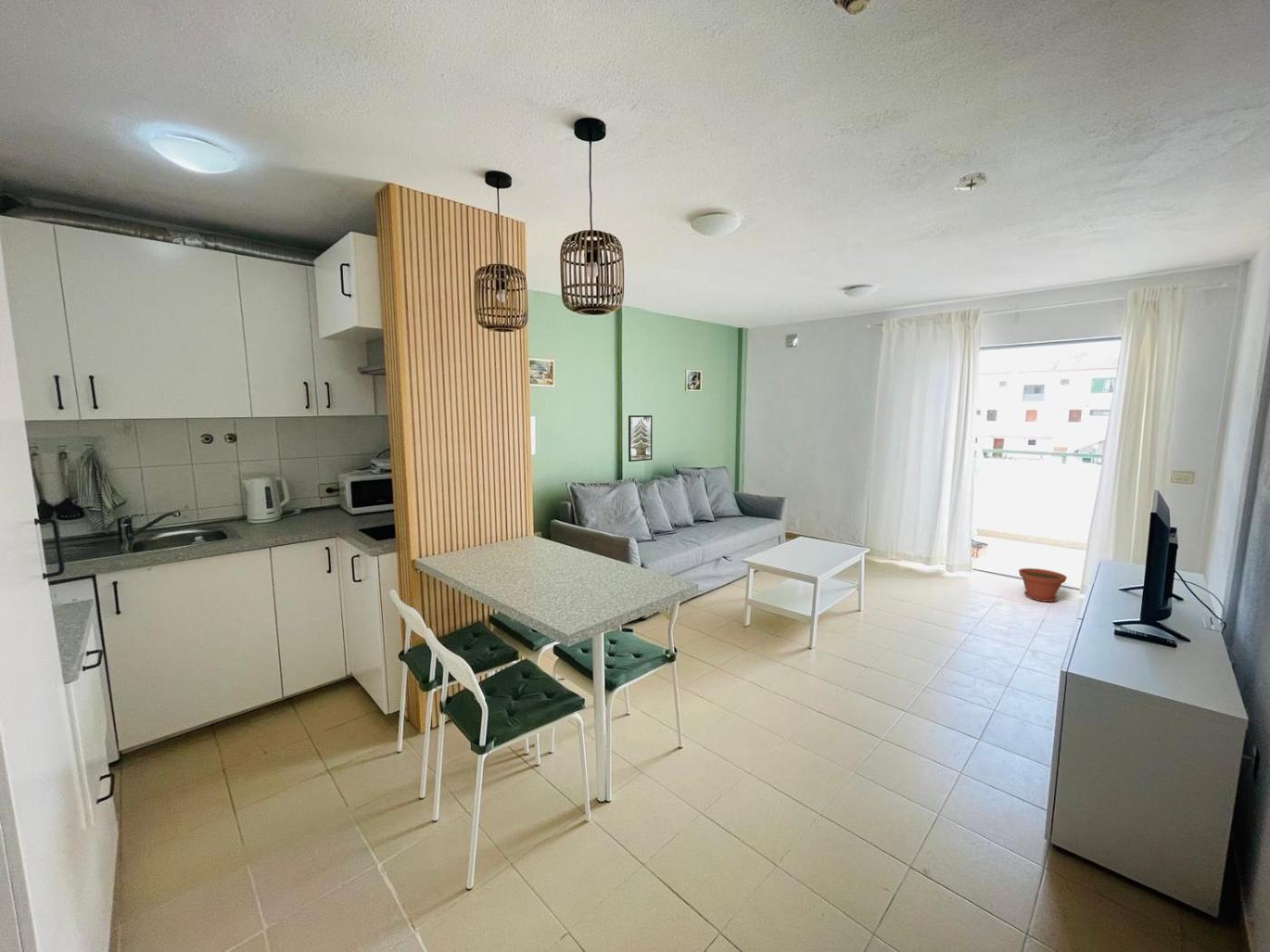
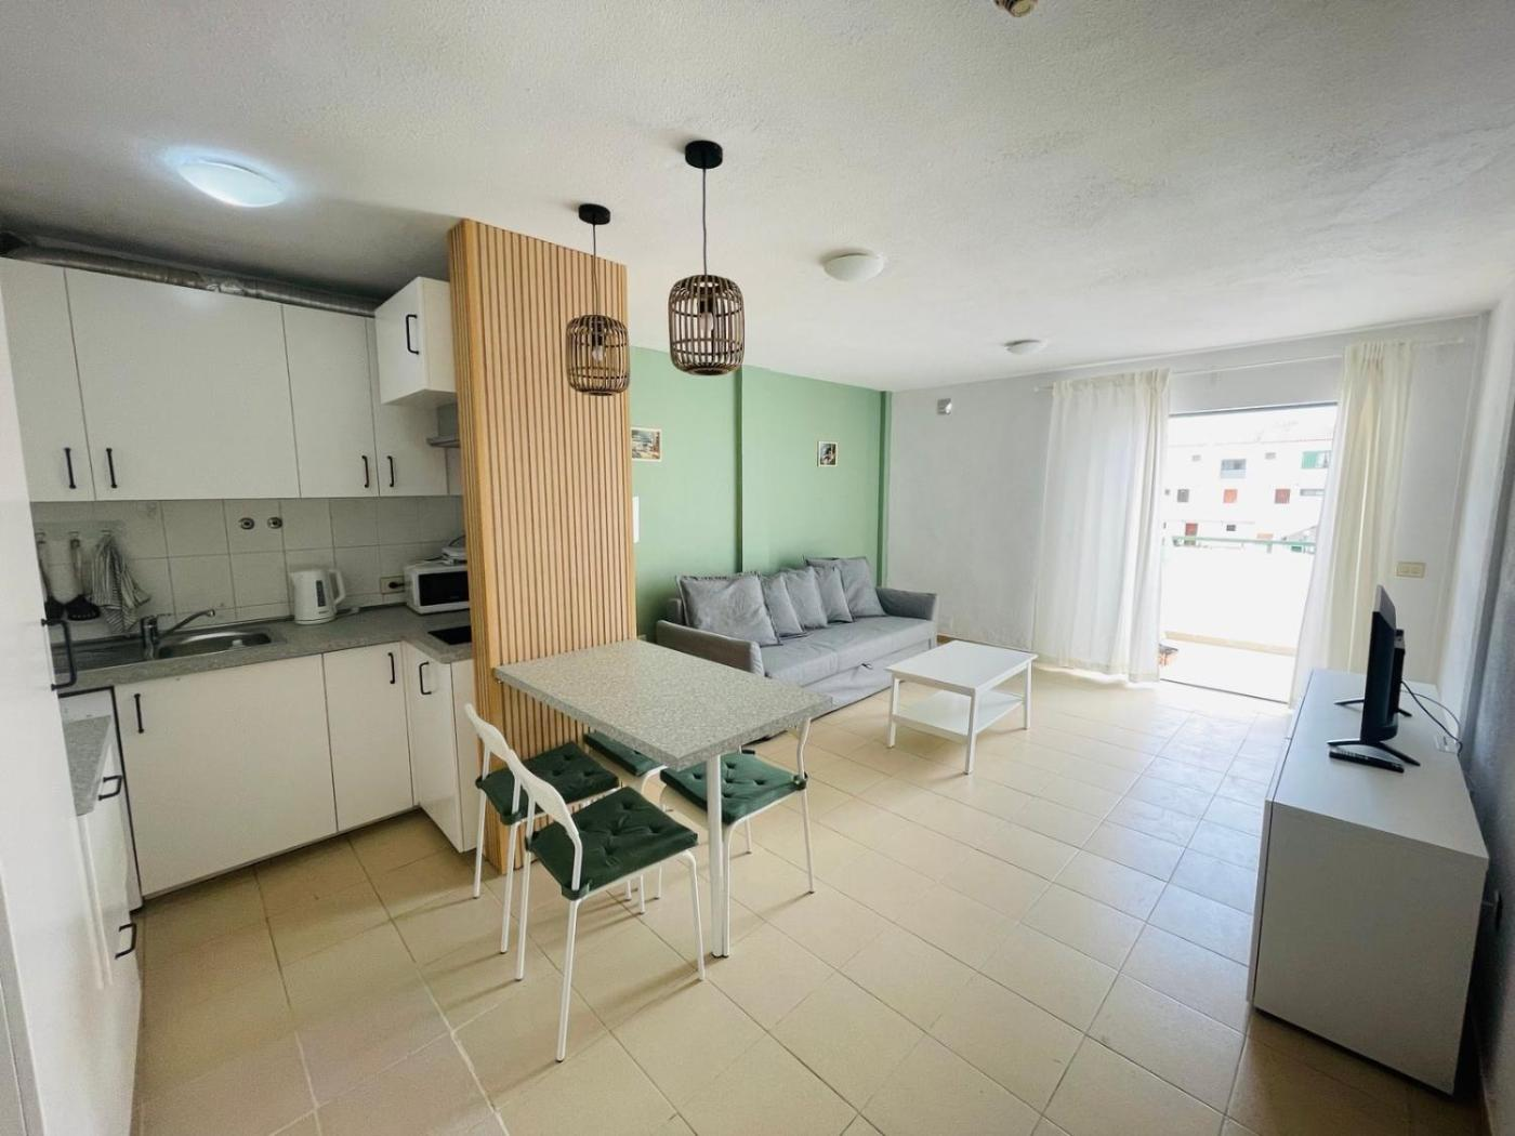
- smoke detector [953,171,989,194]
- plant pot [1018,568,1068,603]
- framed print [628,414,653,462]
